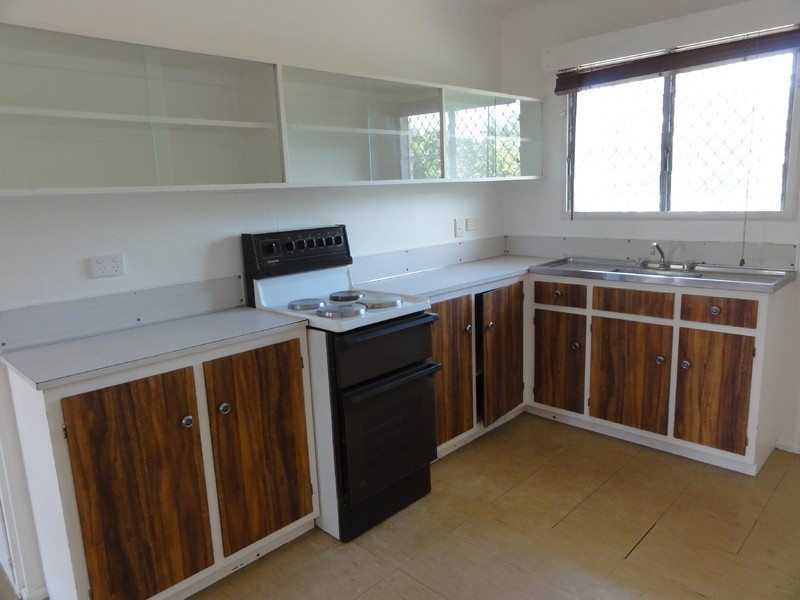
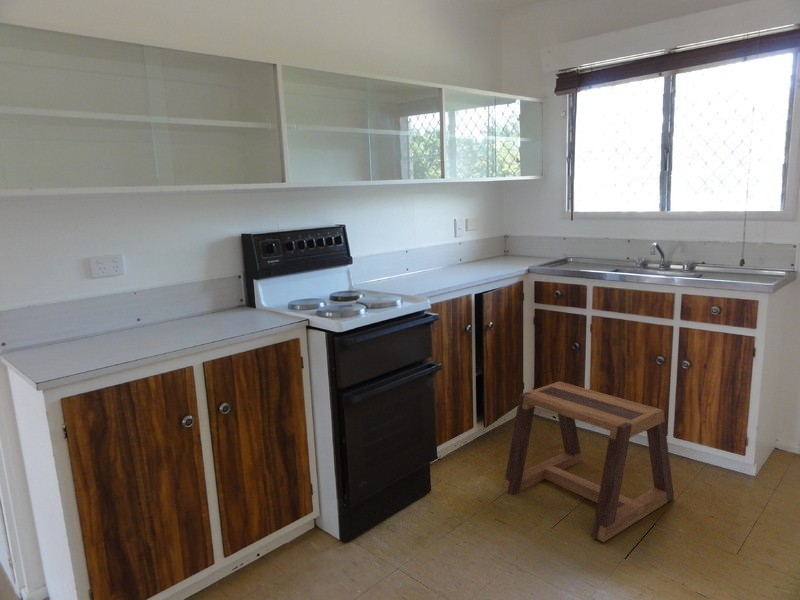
+ stool [502,380,675,543]
